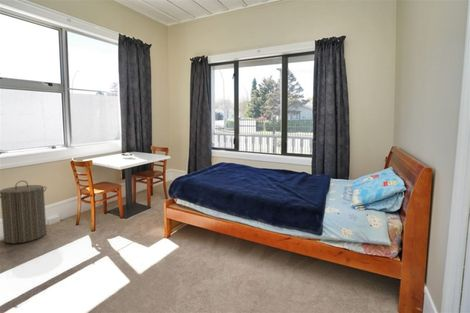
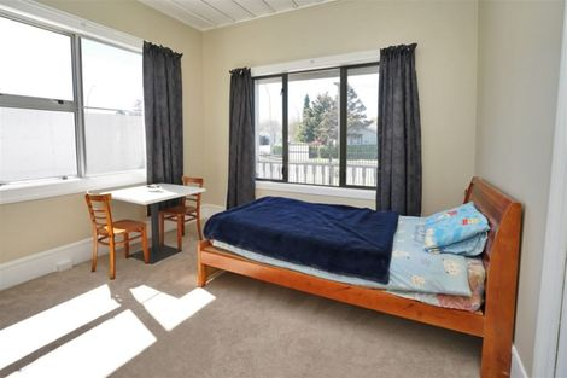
- laundry hamper [0,180,48,244]
